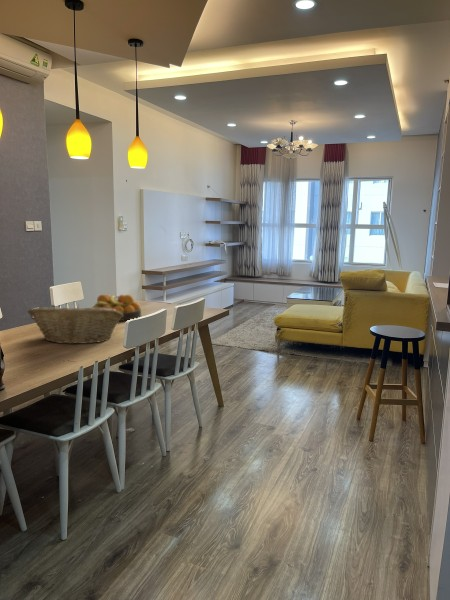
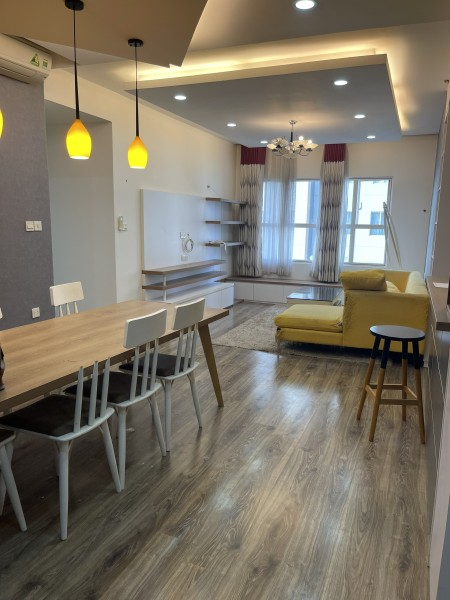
- fruit basket [27,303,123,345]
- fruit bowl [90,294,142,322]
